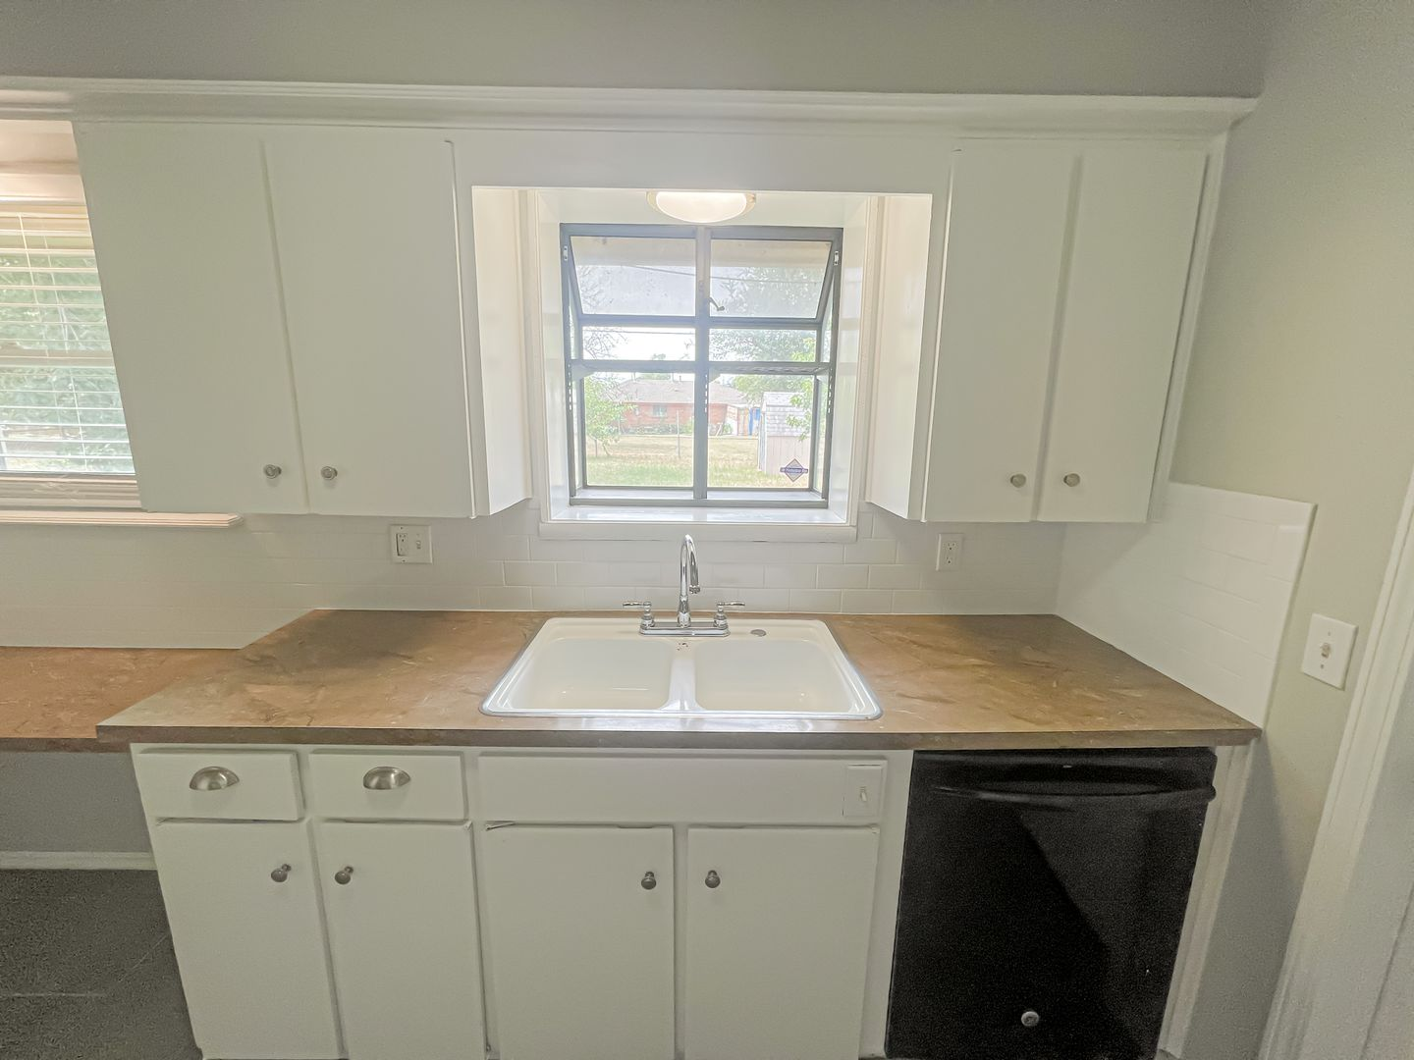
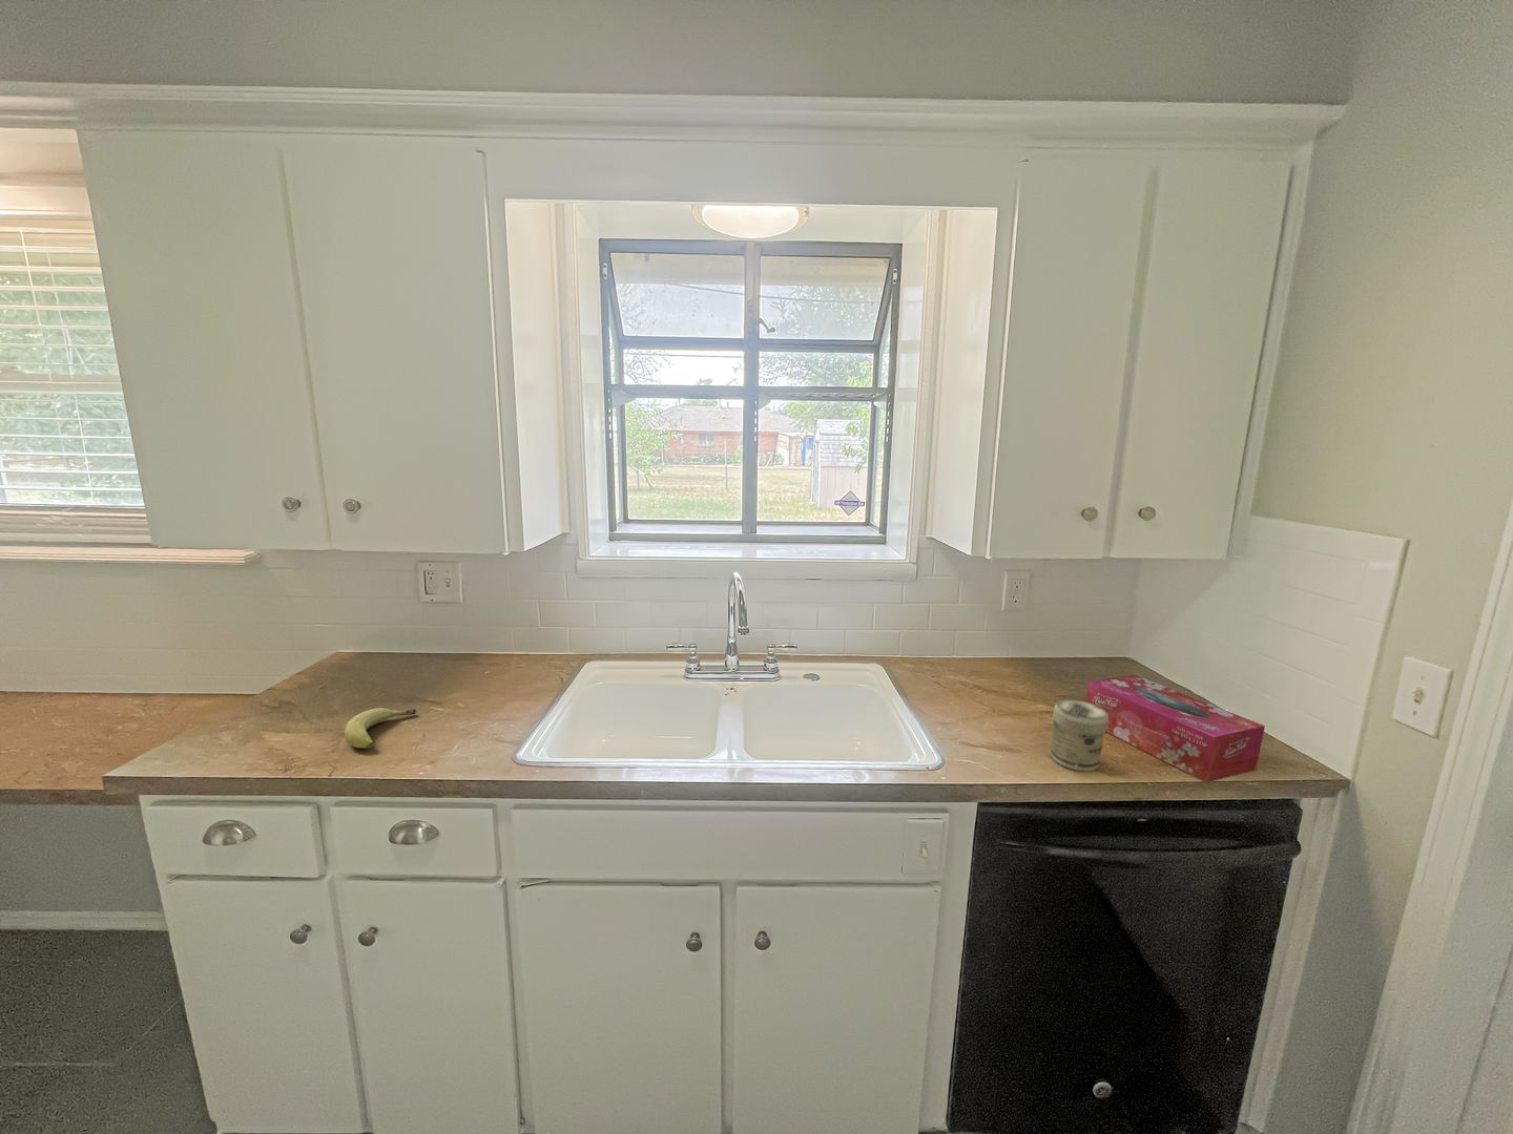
+ fruit [343,706,417,748]
+ tissue box [1085,674,1266,784]
+ jar [1050,699,1108,772]
